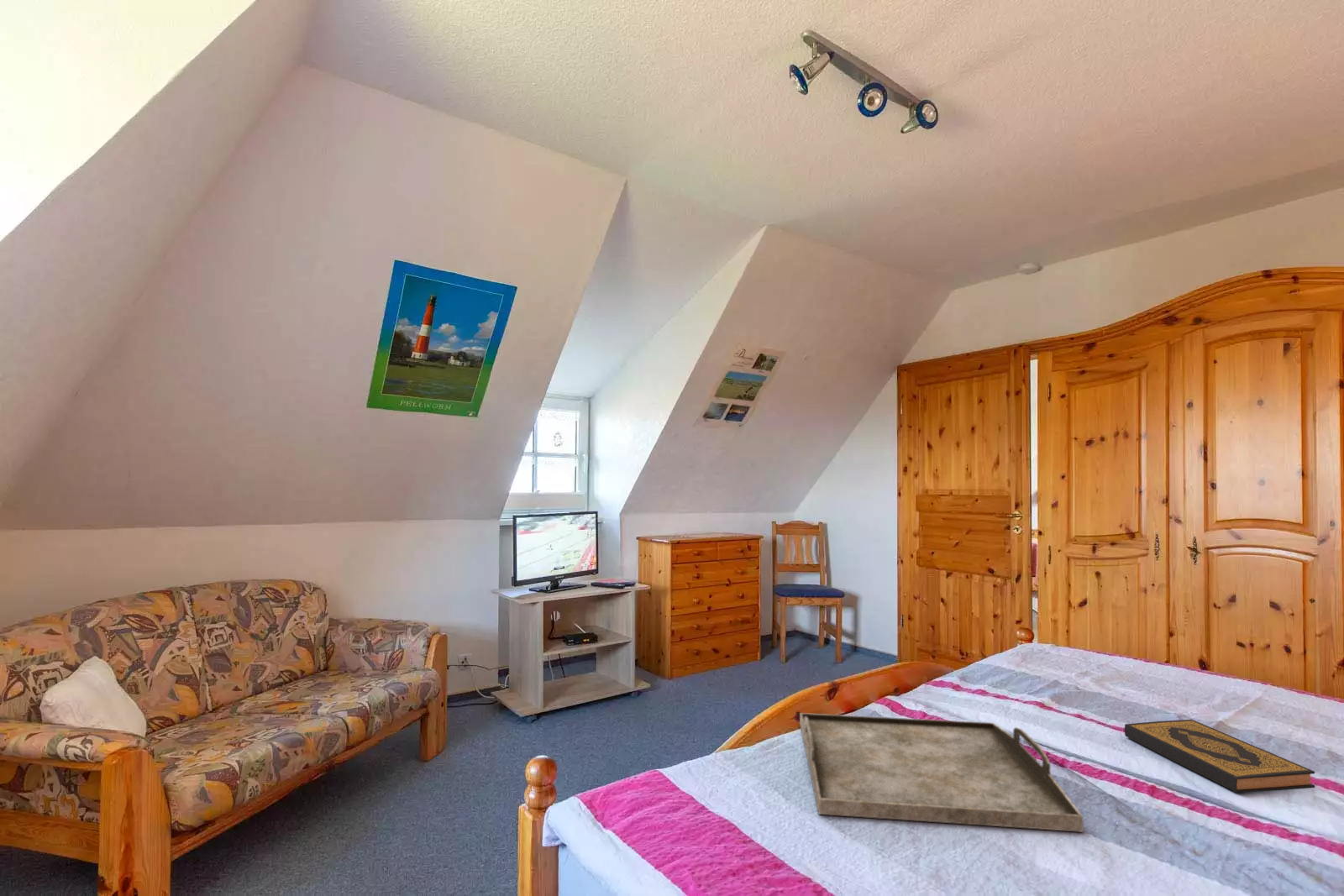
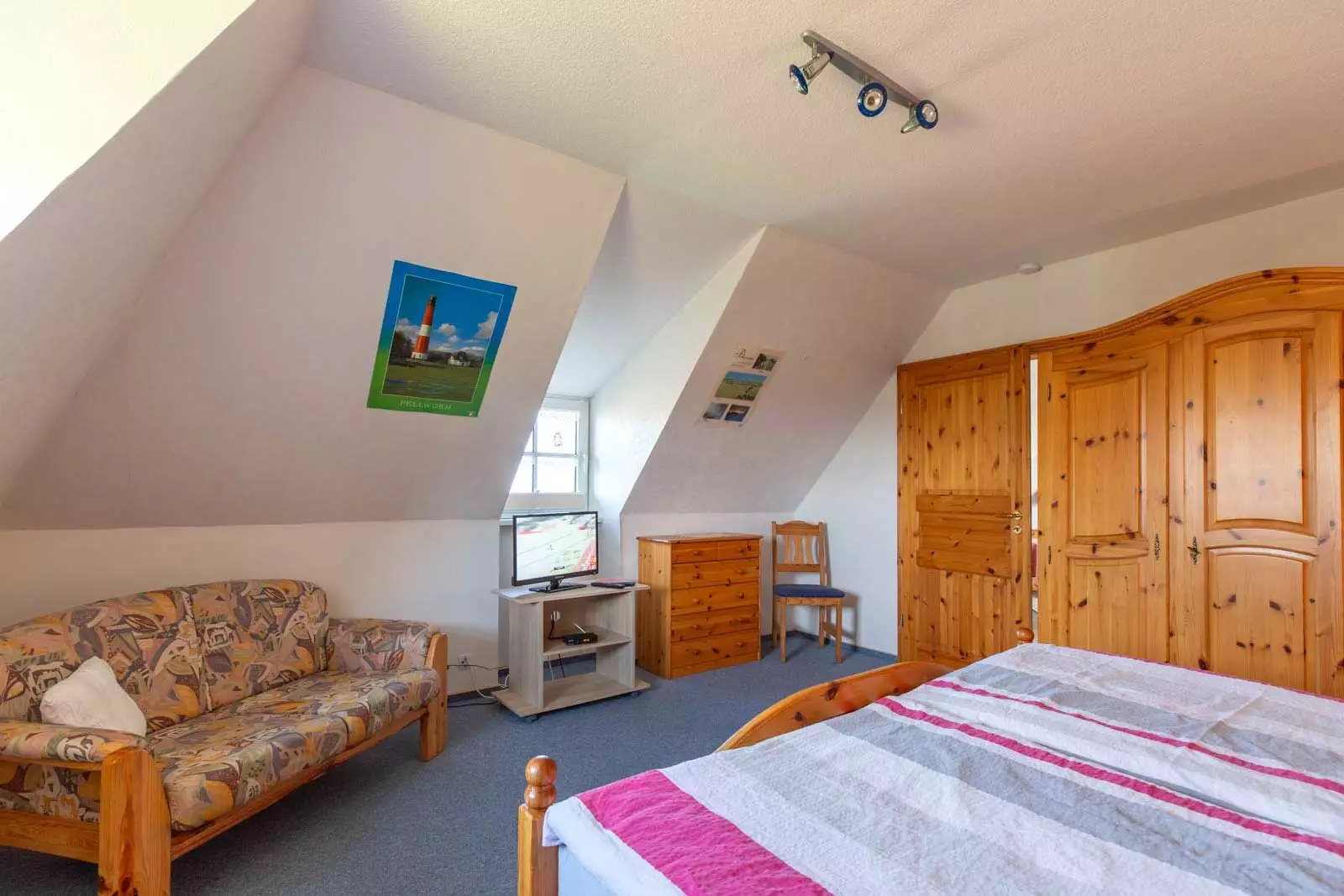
- serving tray [799,712,1084,833]
- hardback book [1123,719,1315,794]
